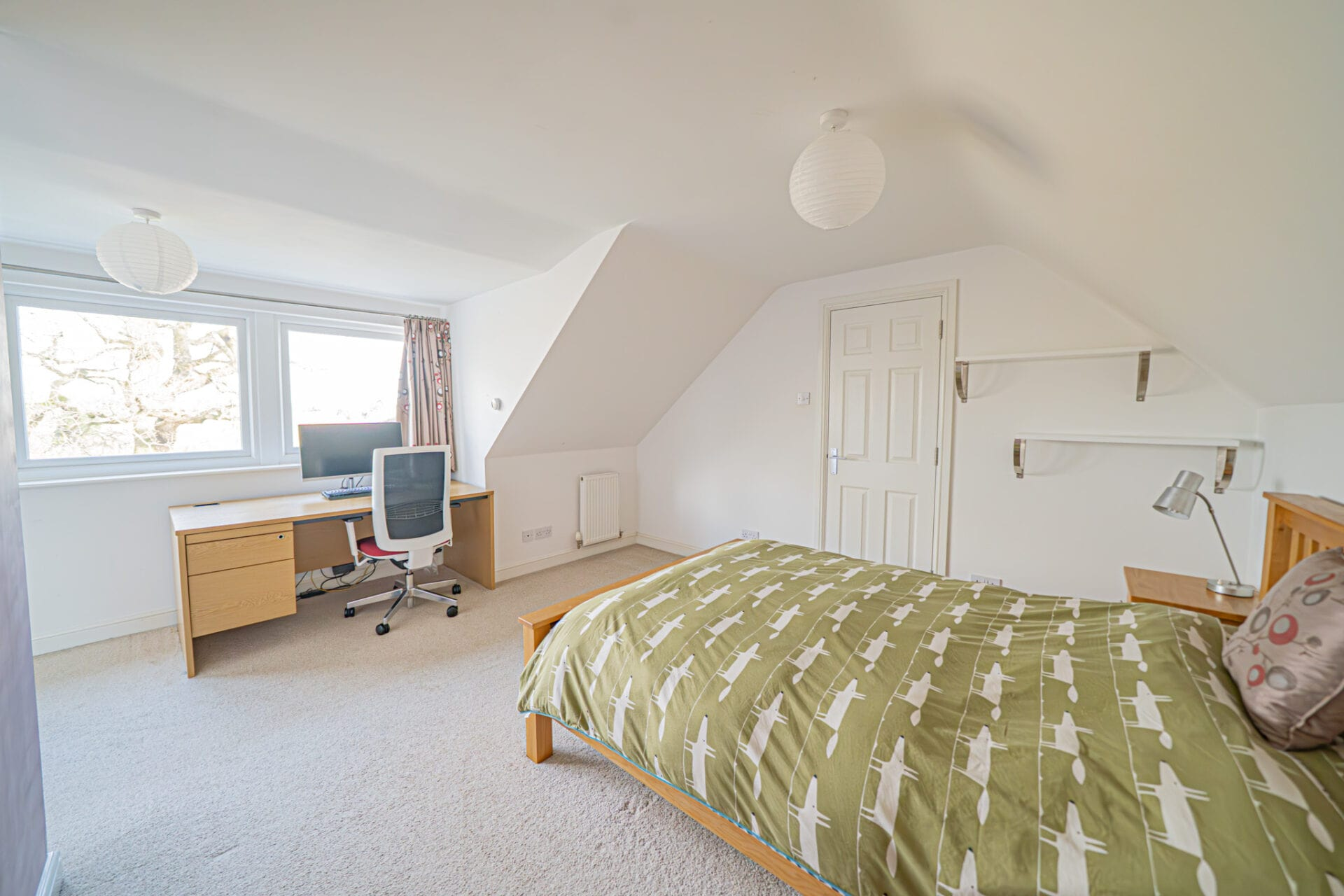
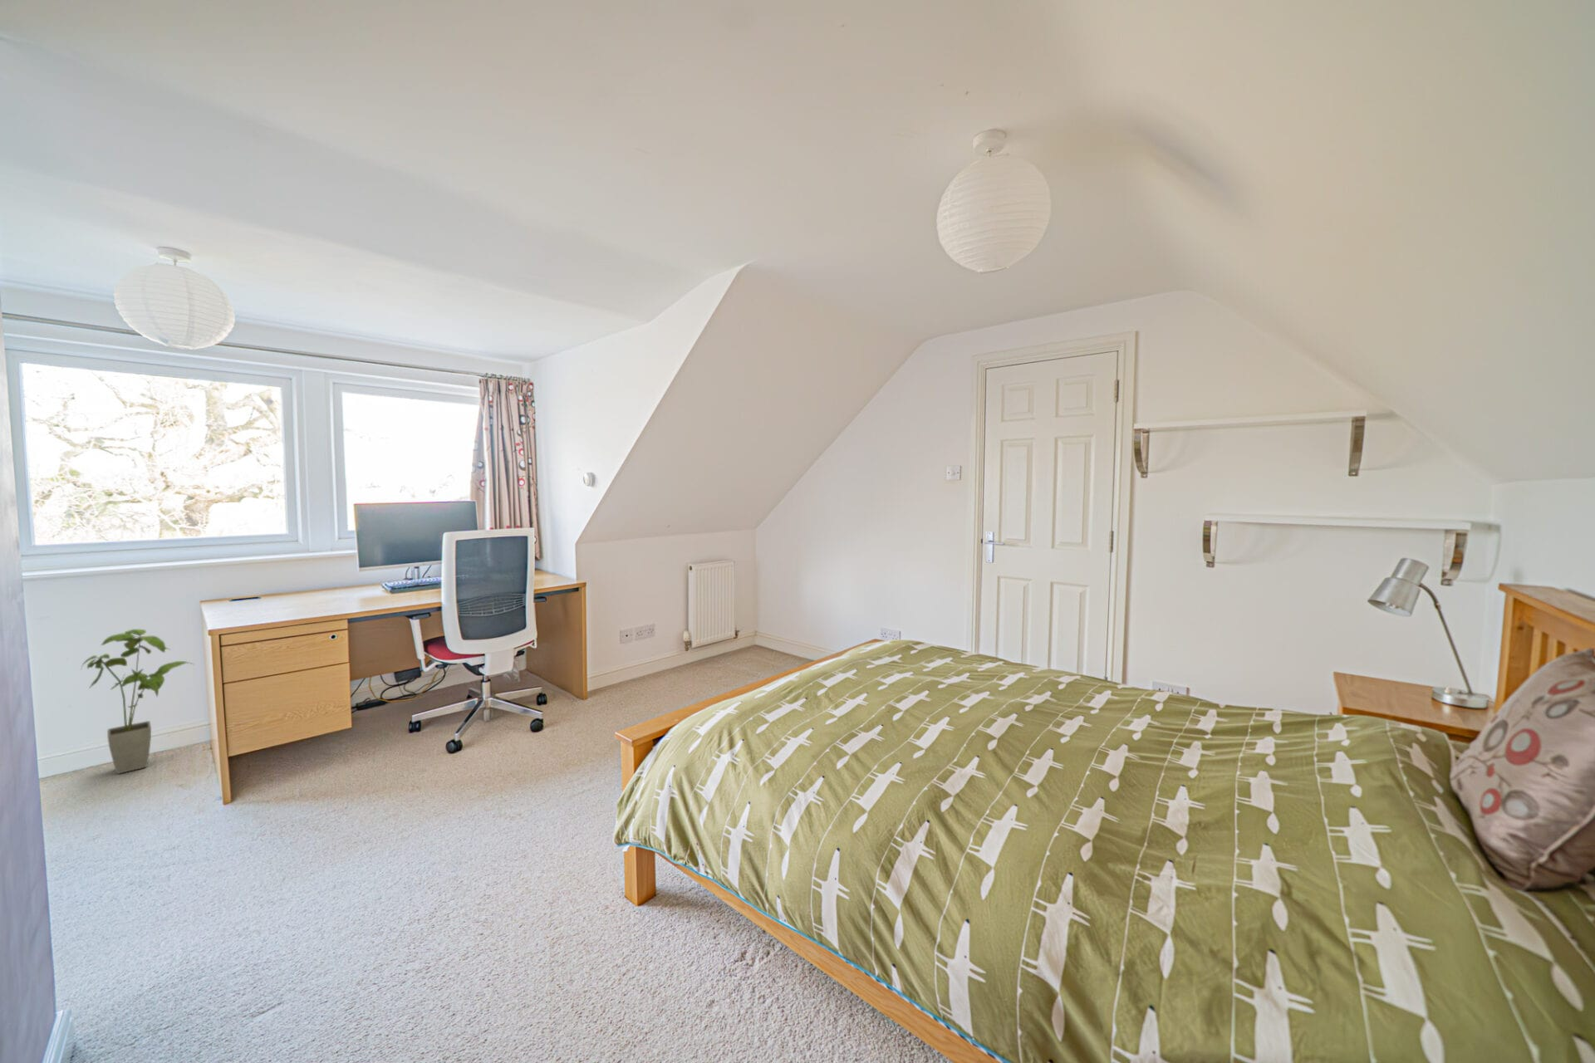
+ house plant [81,629,195,775]
